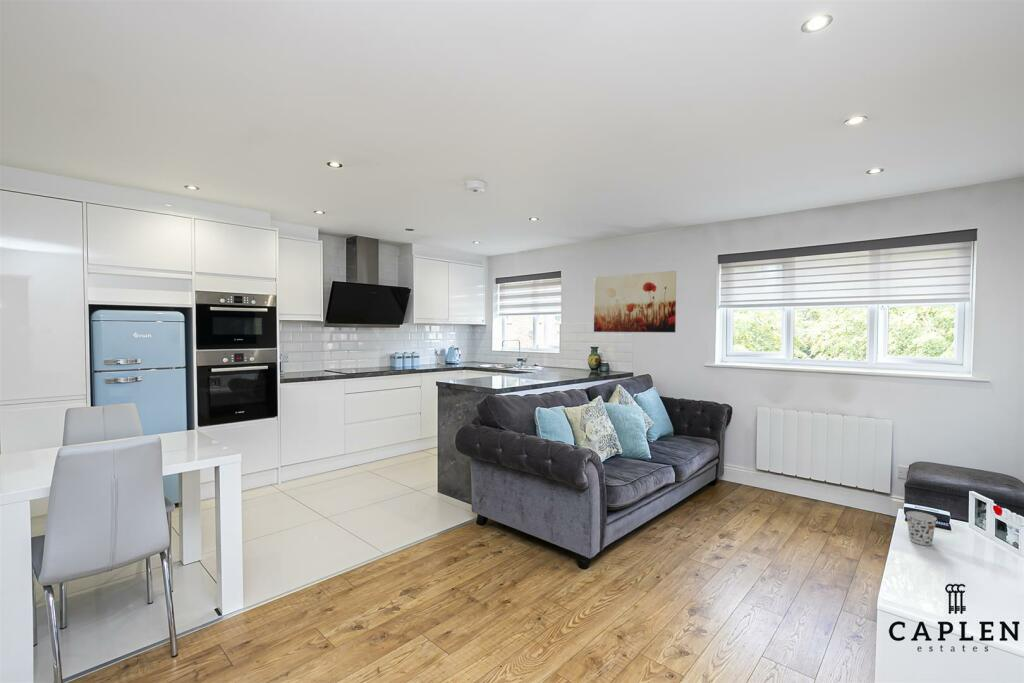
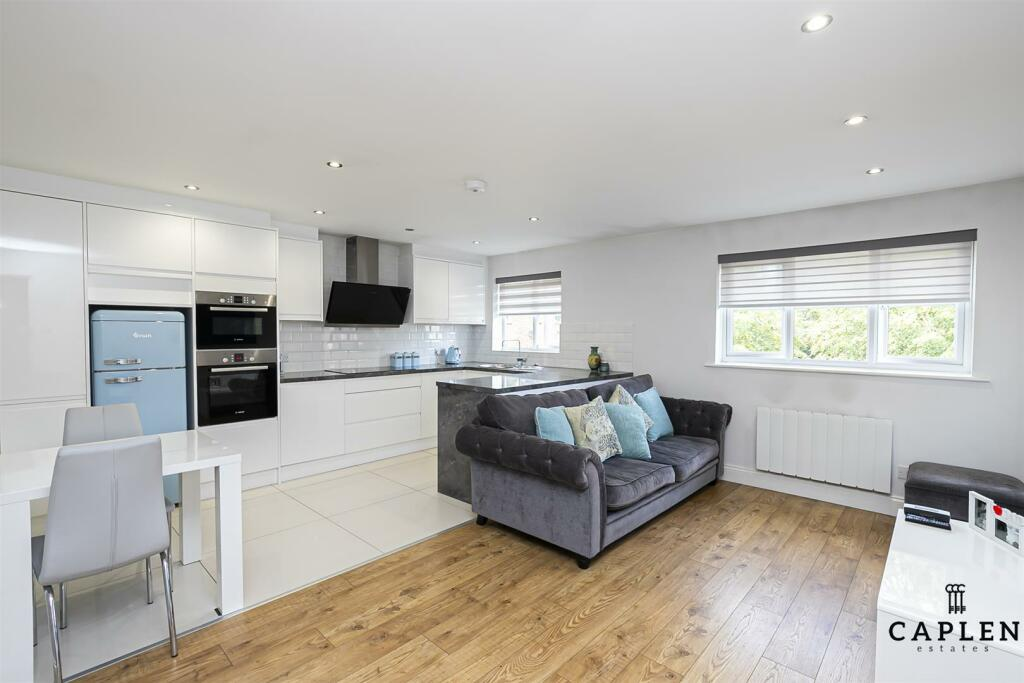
- wall art [593,270,677,333]
- cup [905,510,938,546]
